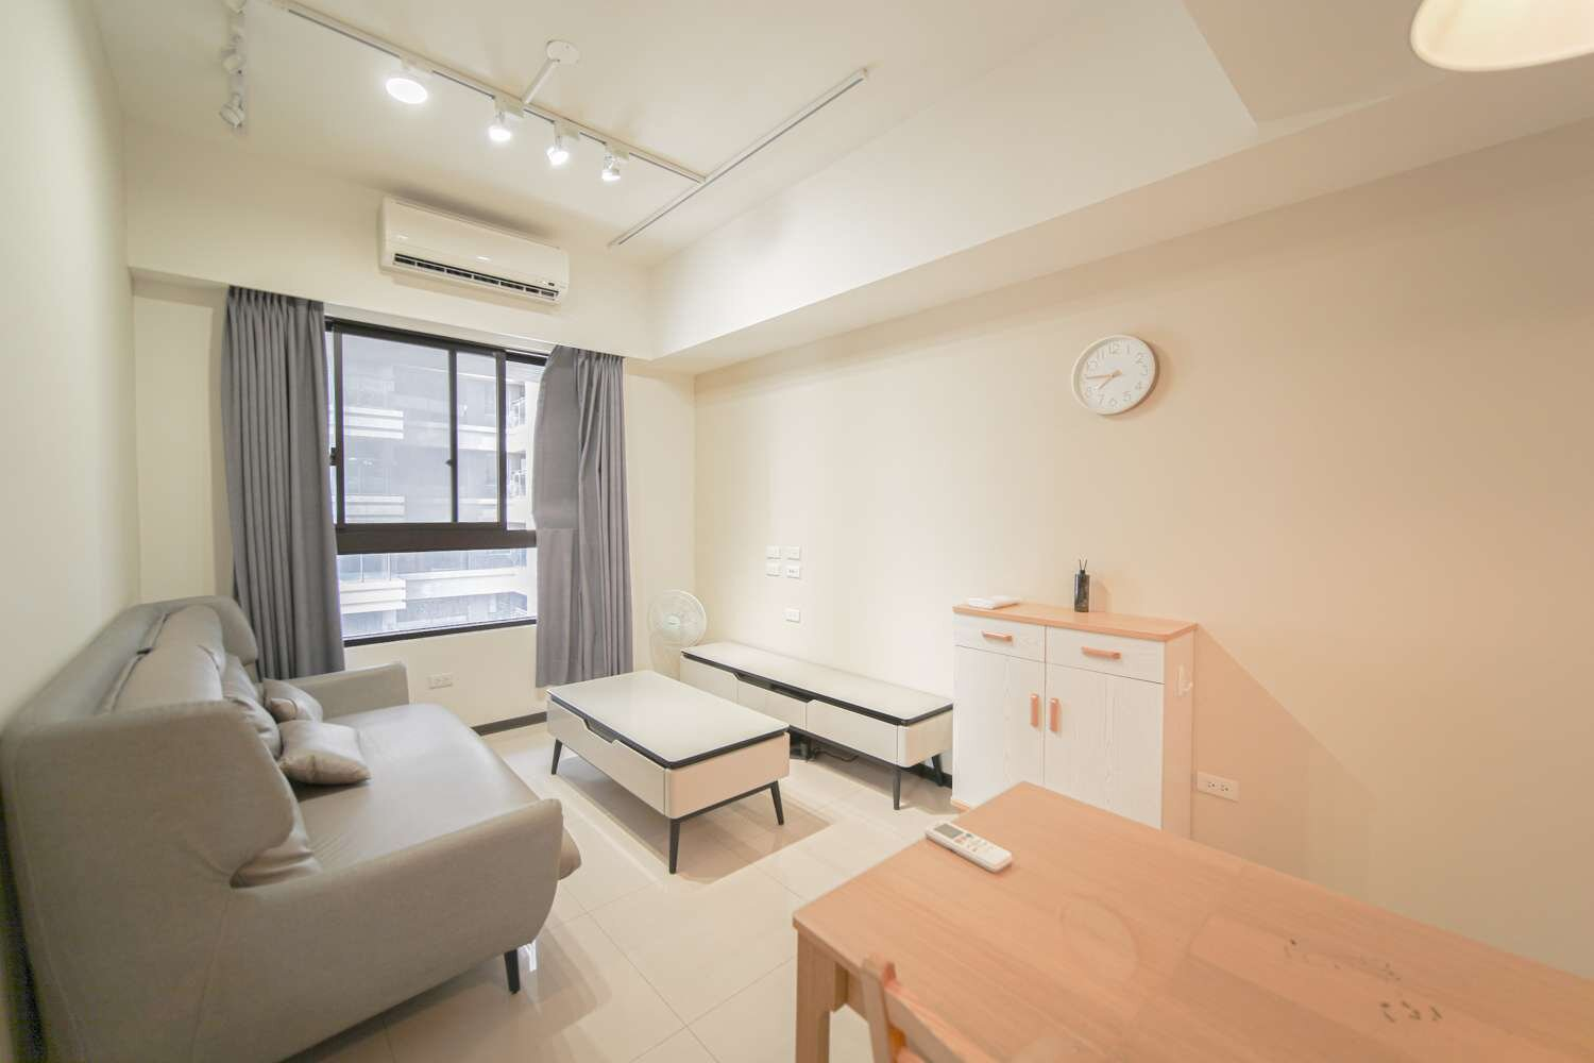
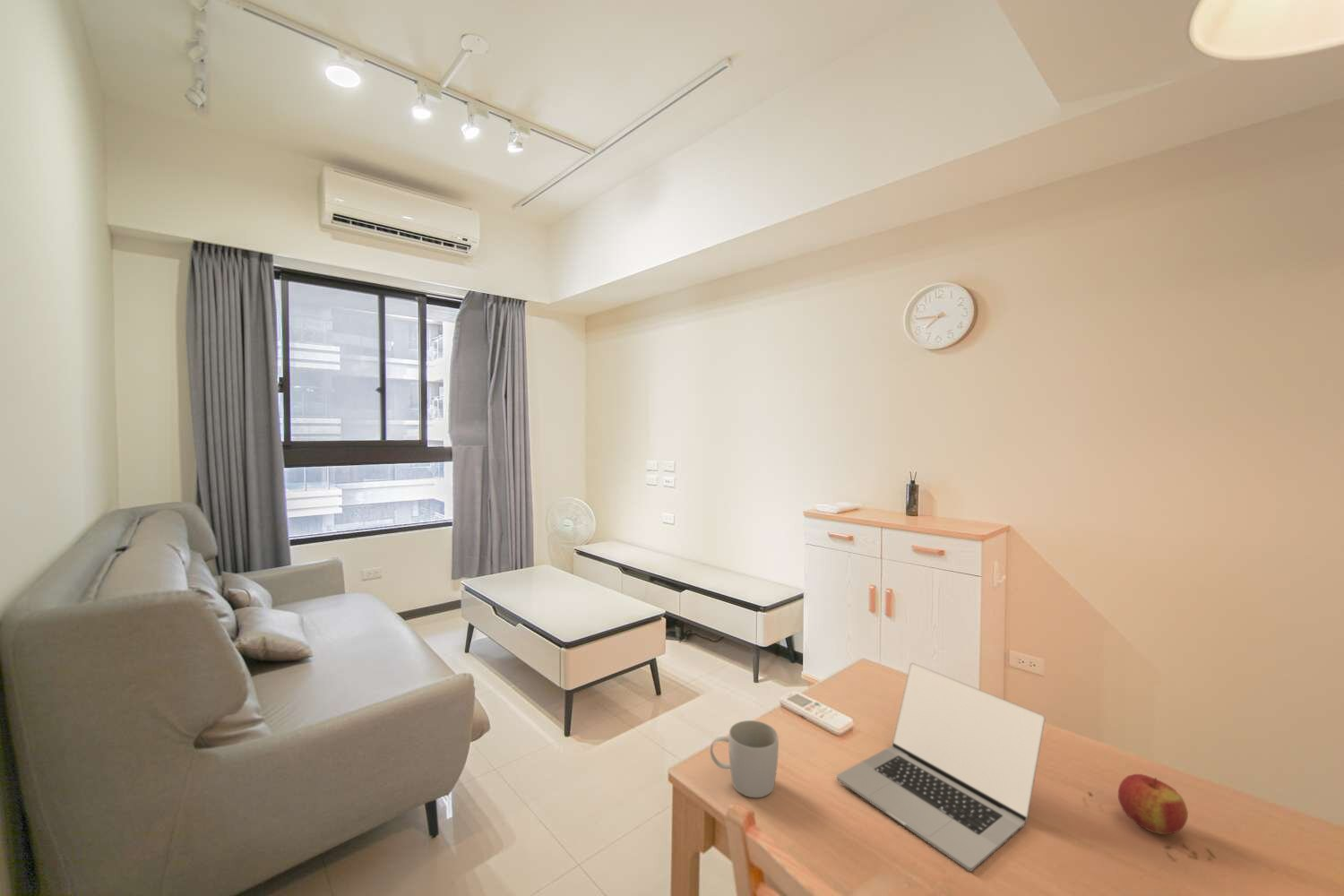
+ laptop [836,662,1047,873]
+ mug [710,719,780,798]
+ apple [1117,773,1189,835]
